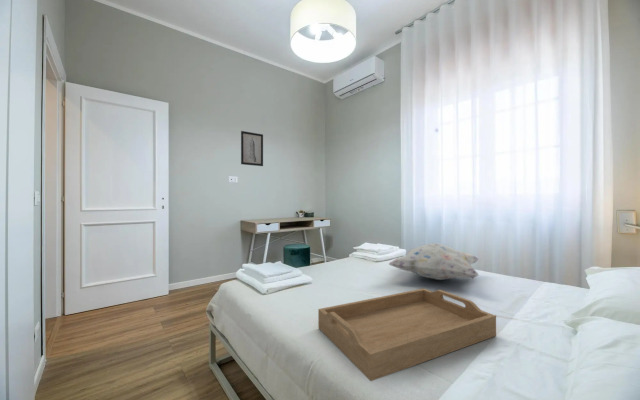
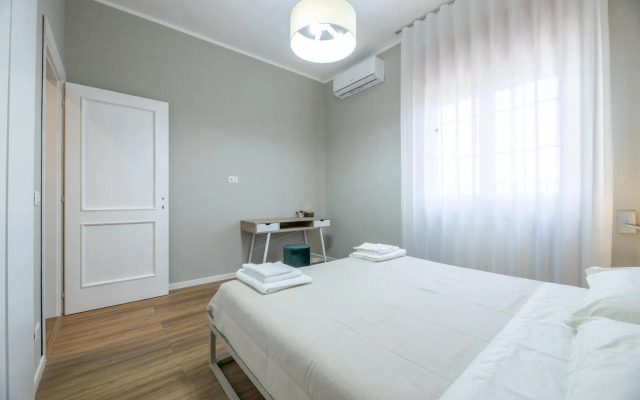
- wall art [240,130,264,167]
- serving tray [317,287,497,382]
- decorative pillow [388,242,480,281]
